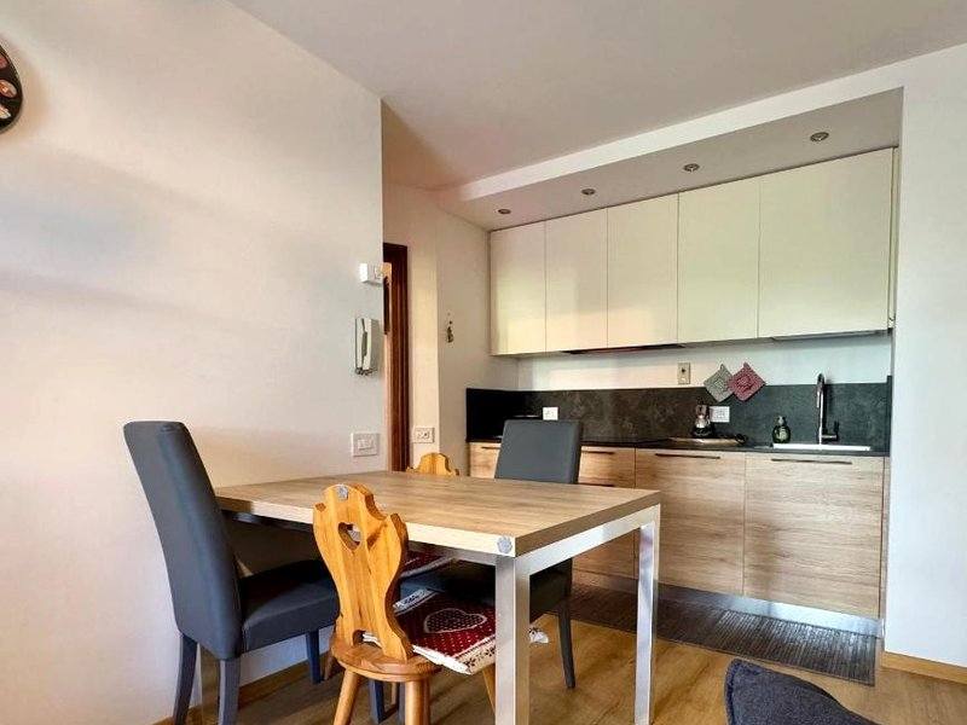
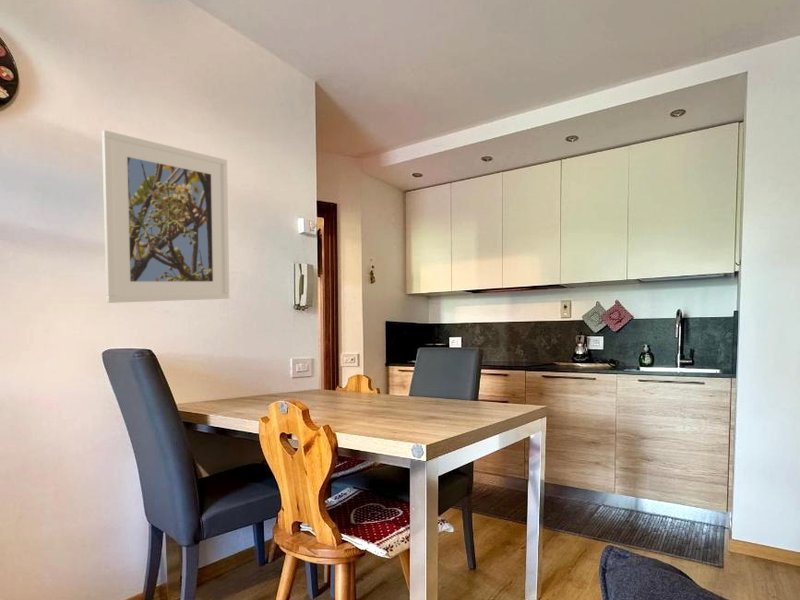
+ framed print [101,129,230,304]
